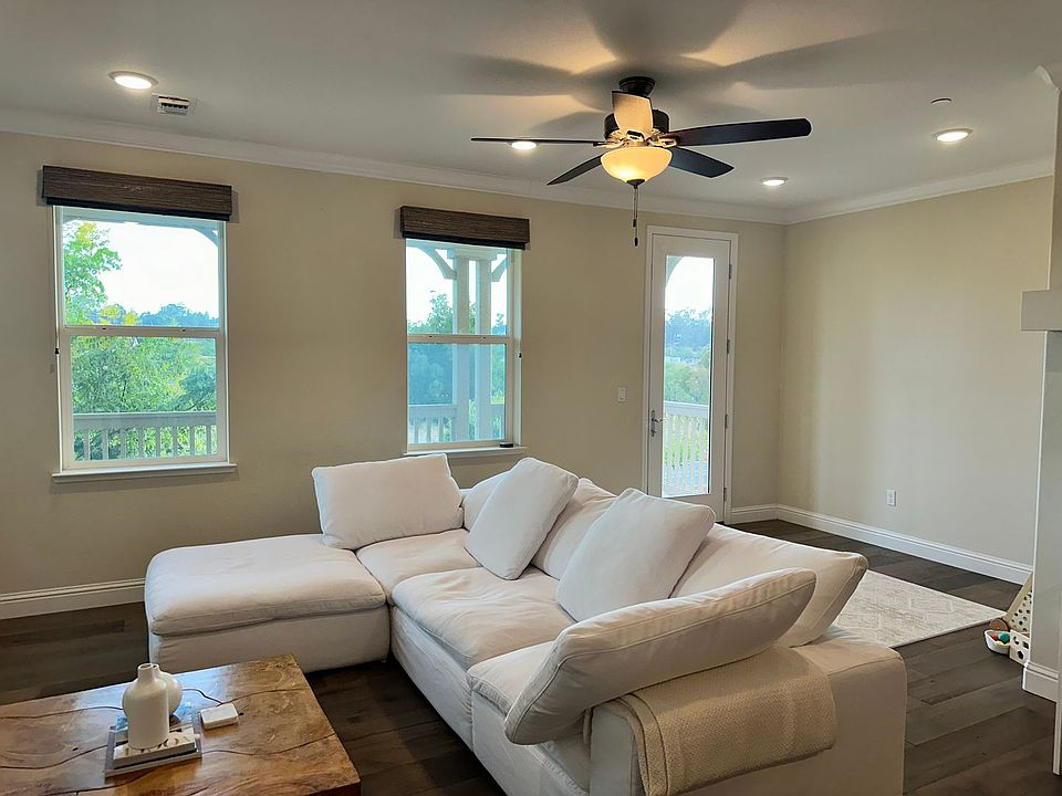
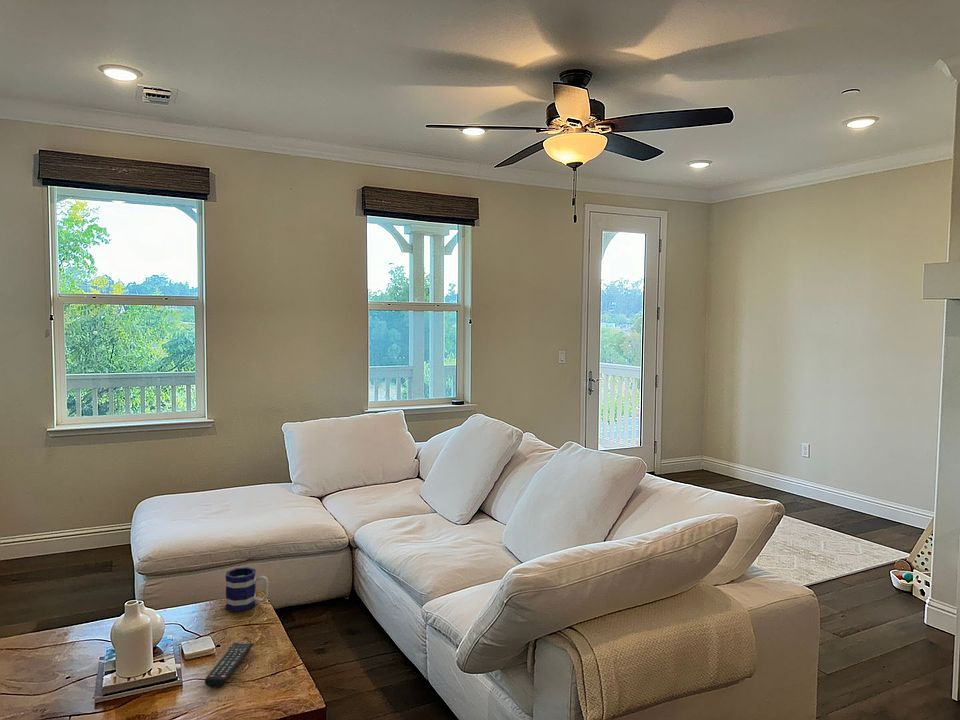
+ remote control [204,642,254,688]
+ mug [225,566,269,613]
